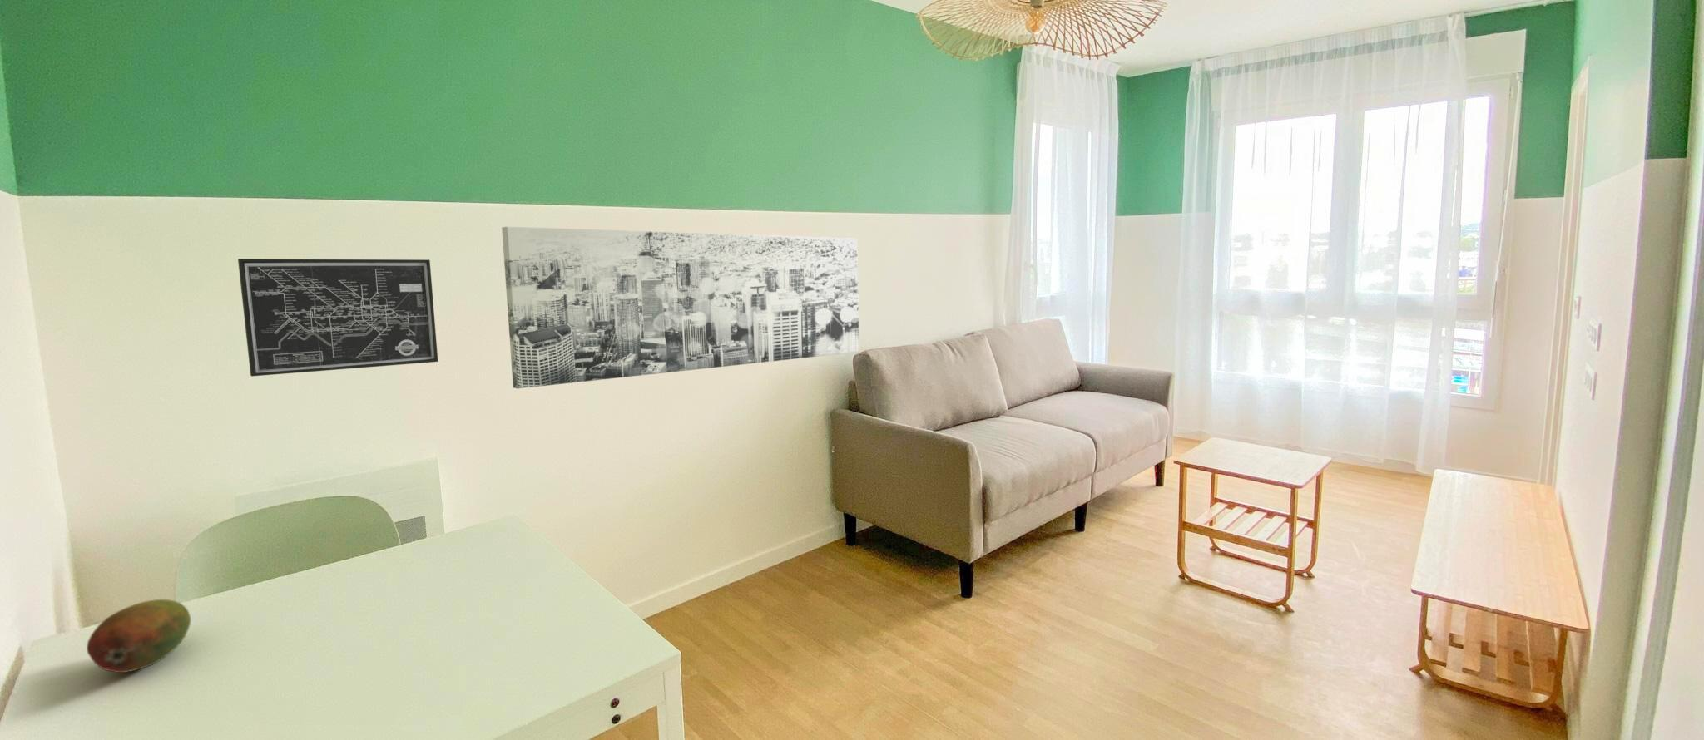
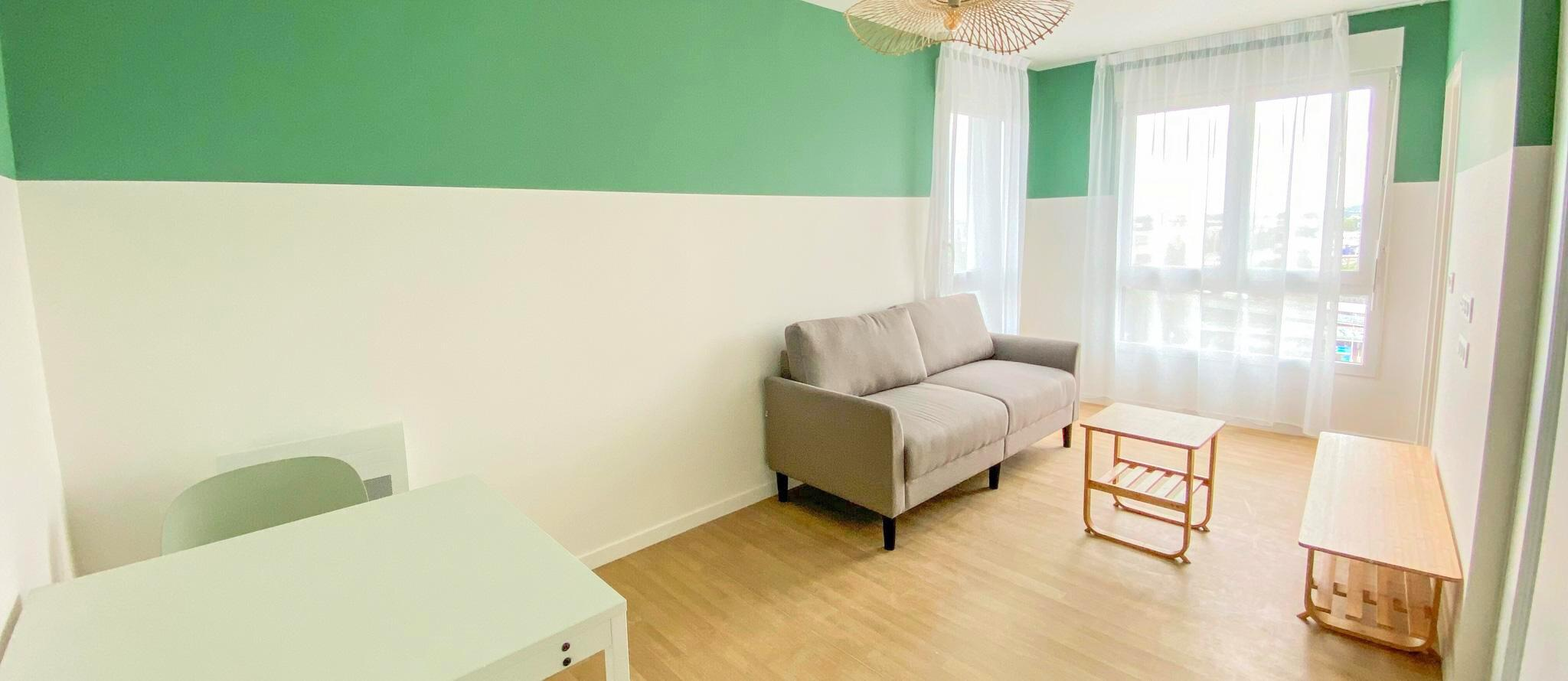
- wall art [501,226,861,389]
- wall art [237,258,438,377]
- fruit [86,599,191,674]
